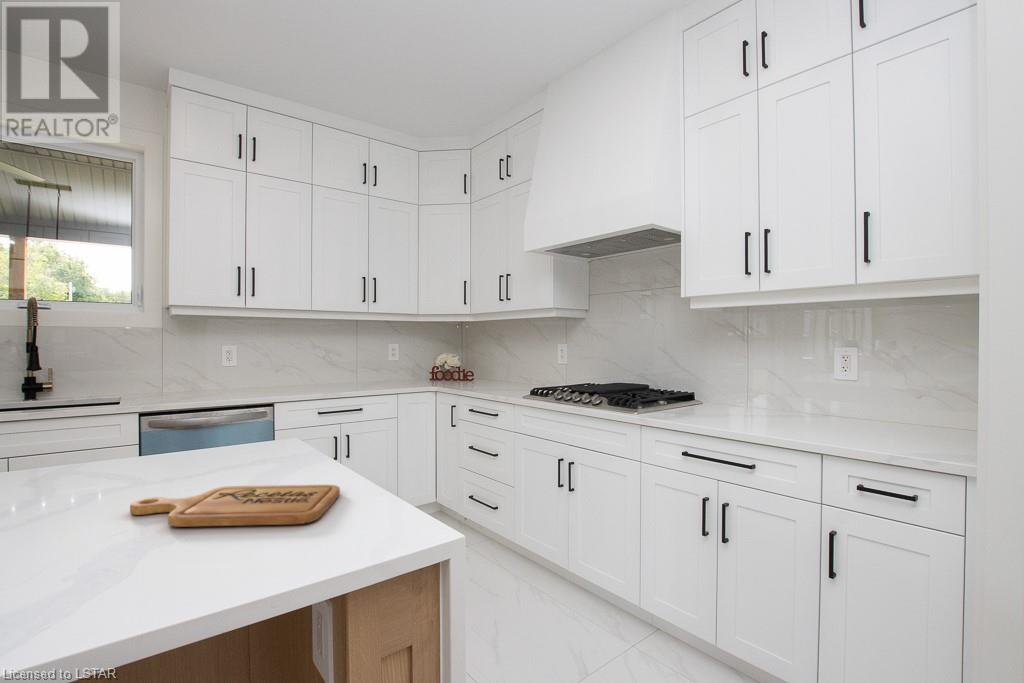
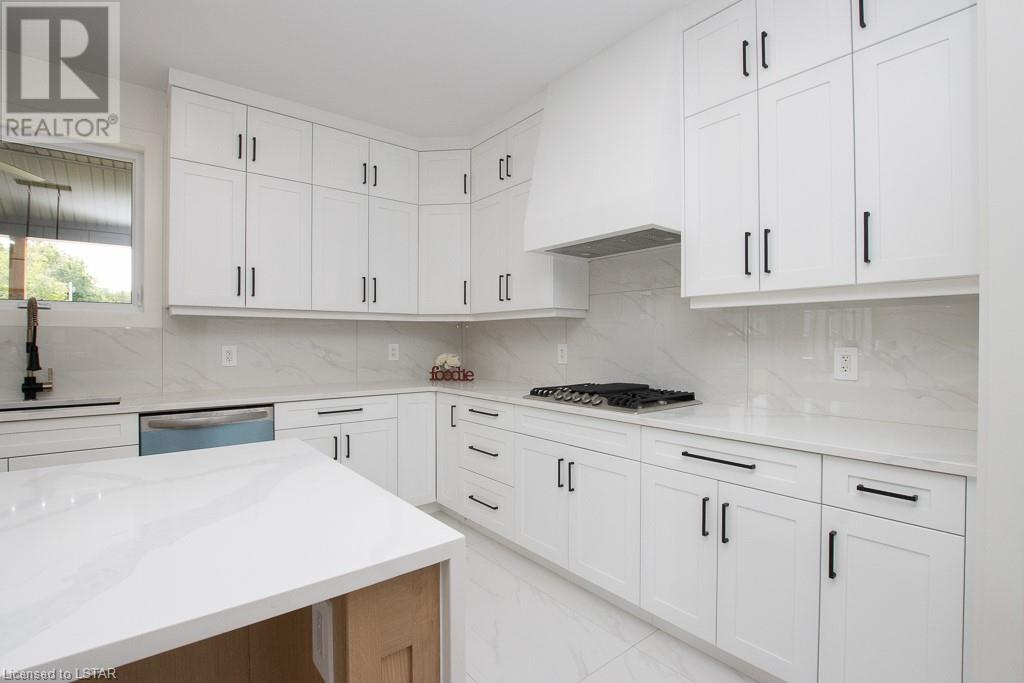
- cutting board [129,484,341,528]
